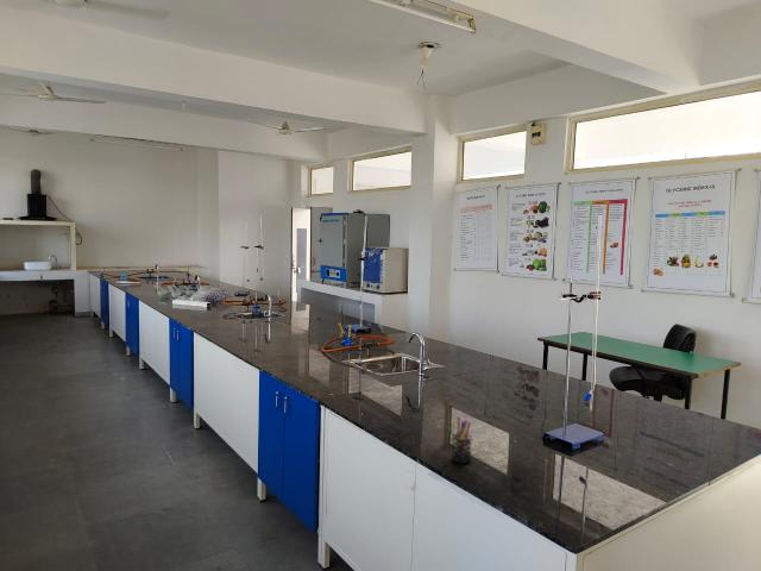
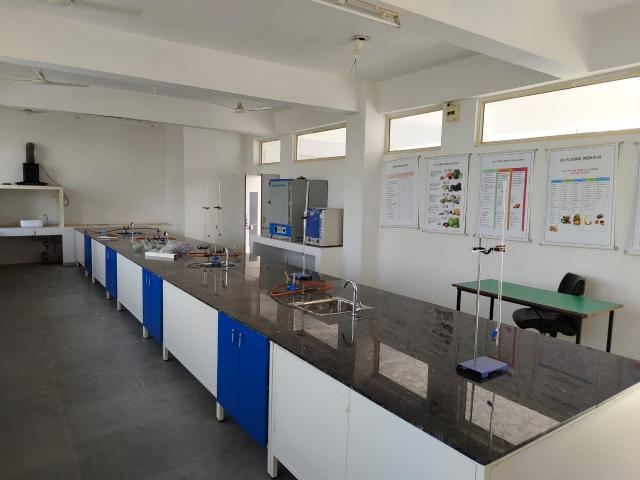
- pen holder [447,415,473,465]
